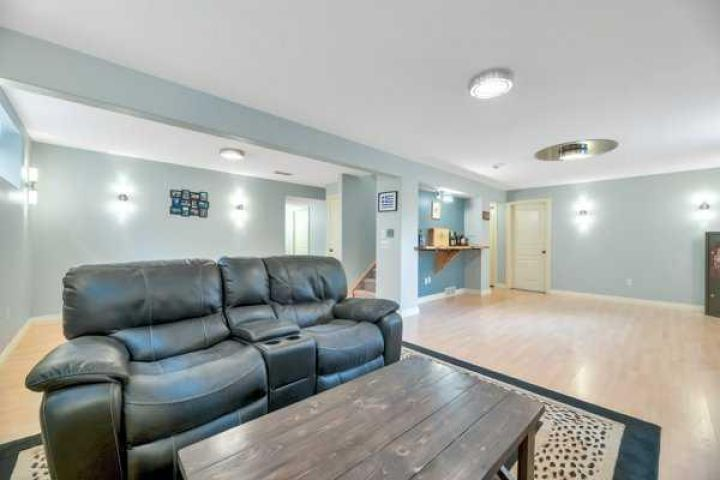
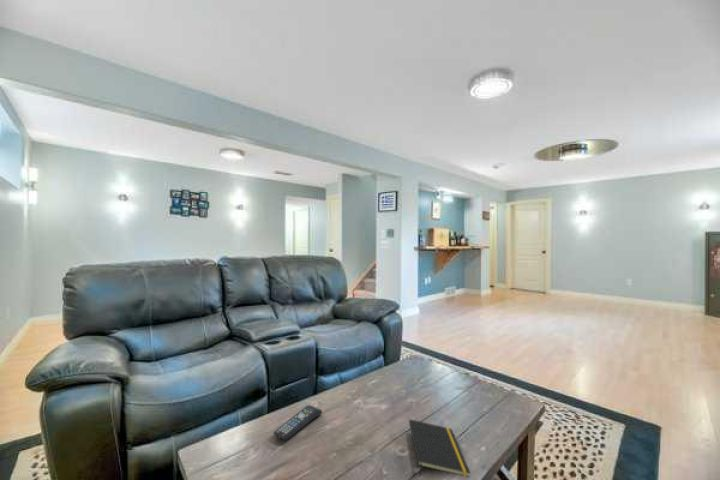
+ remote control [272,404,323,441]
+ notepad [408,418,472,478]
